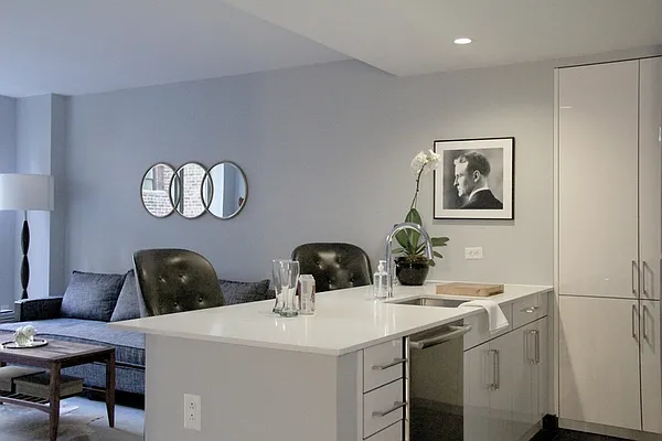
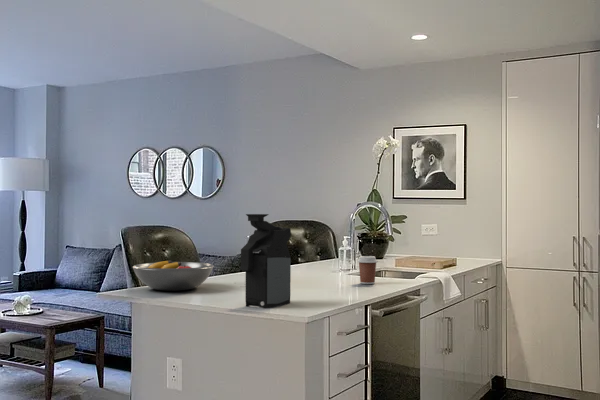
+ coffee cup [356,255,379,285]
+ fruit bowl [132,259,215,292]
+ coffee maker [239,213,292,309]
